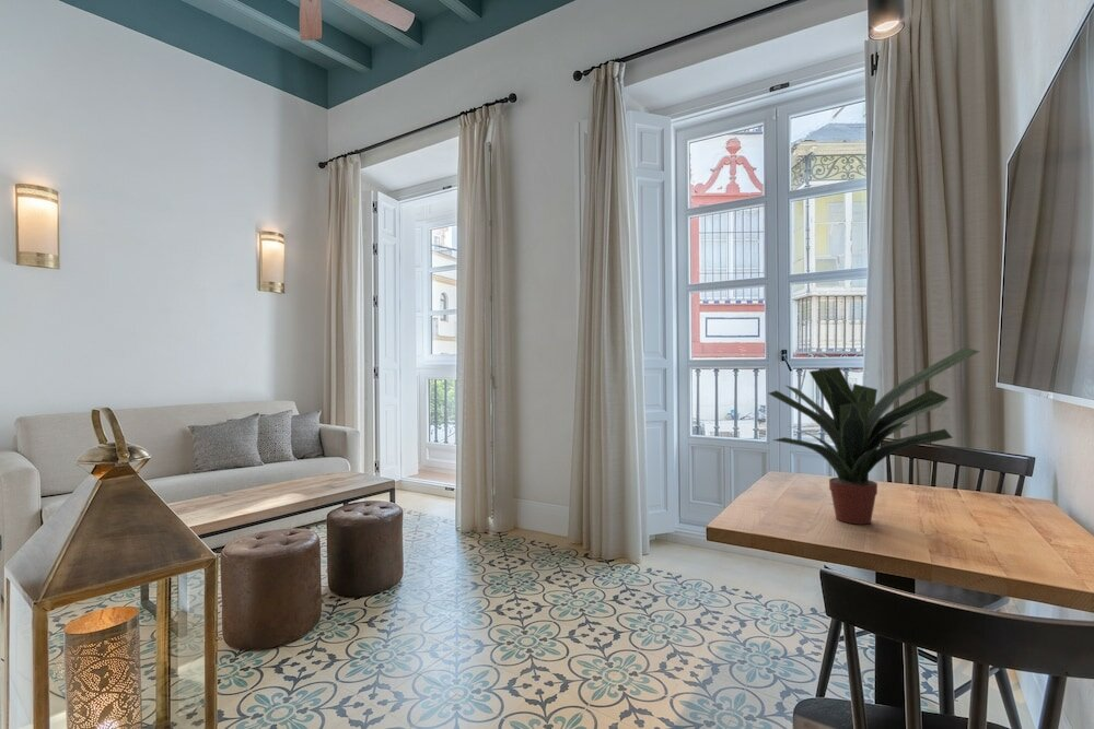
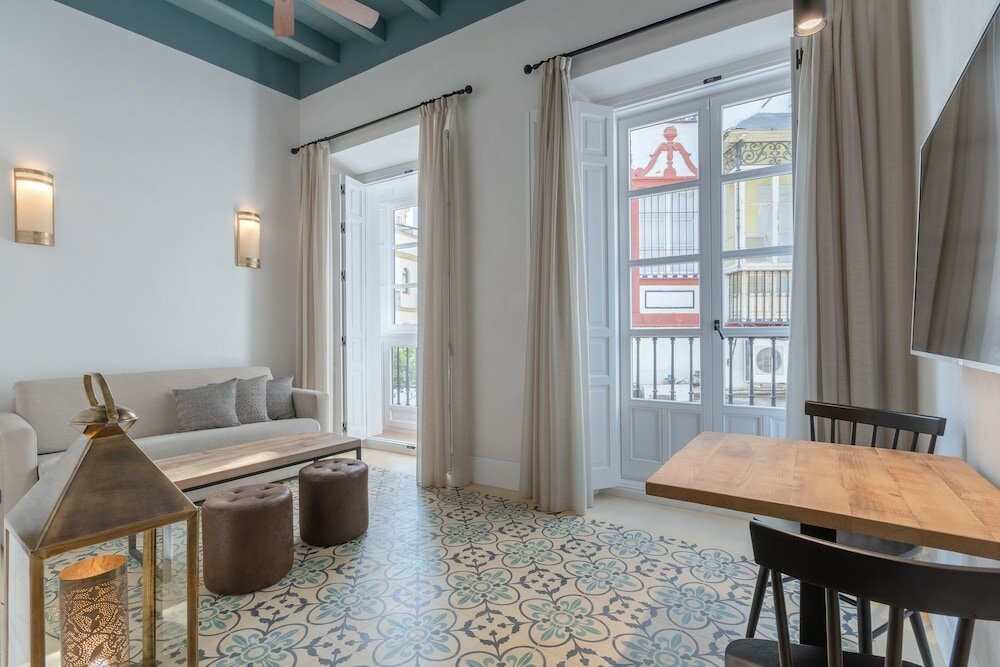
- potted plant [768,346,981,526]
